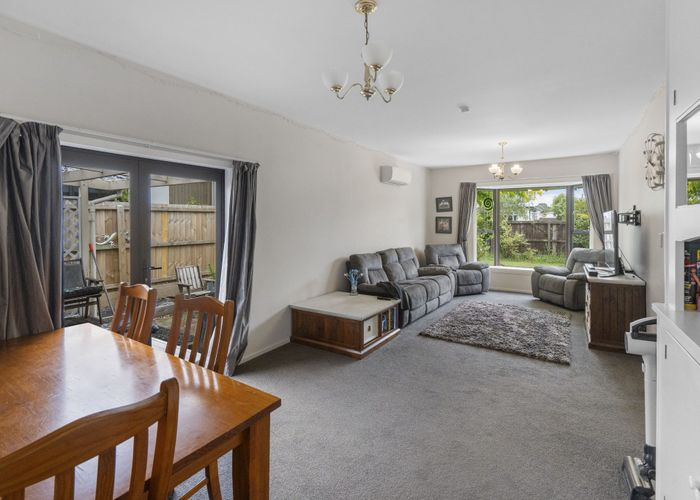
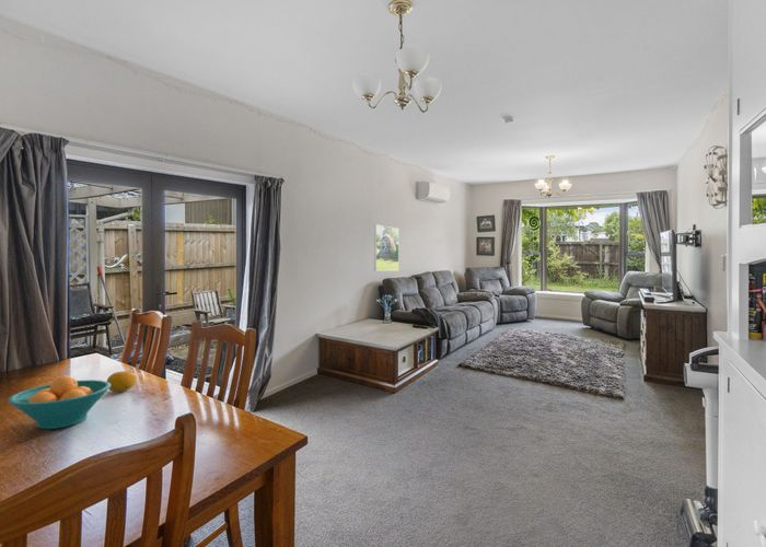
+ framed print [373,223,399,271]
+ fruit [105,370,137,393]
+ fruit bowl [7,374,111,430]
